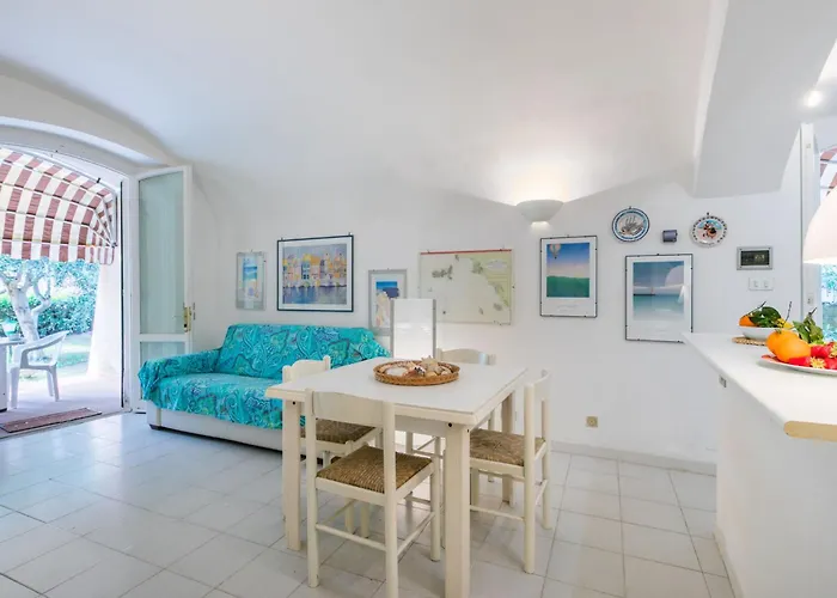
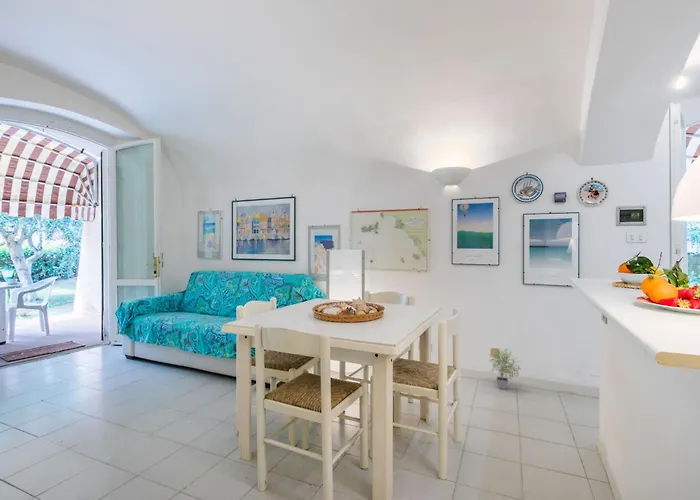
+ potted plant [488,347,521,390]
